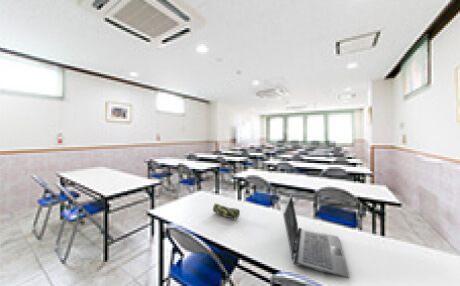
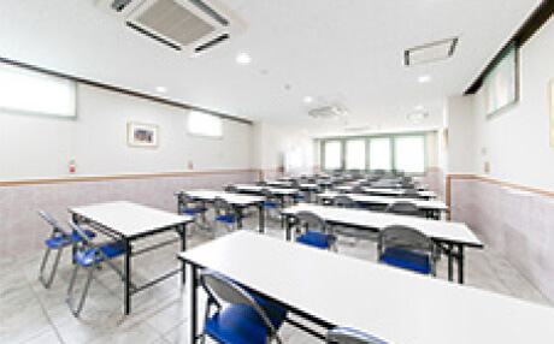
- pencil case [212,202,241,220]
- laptop [282,193,350,279]
